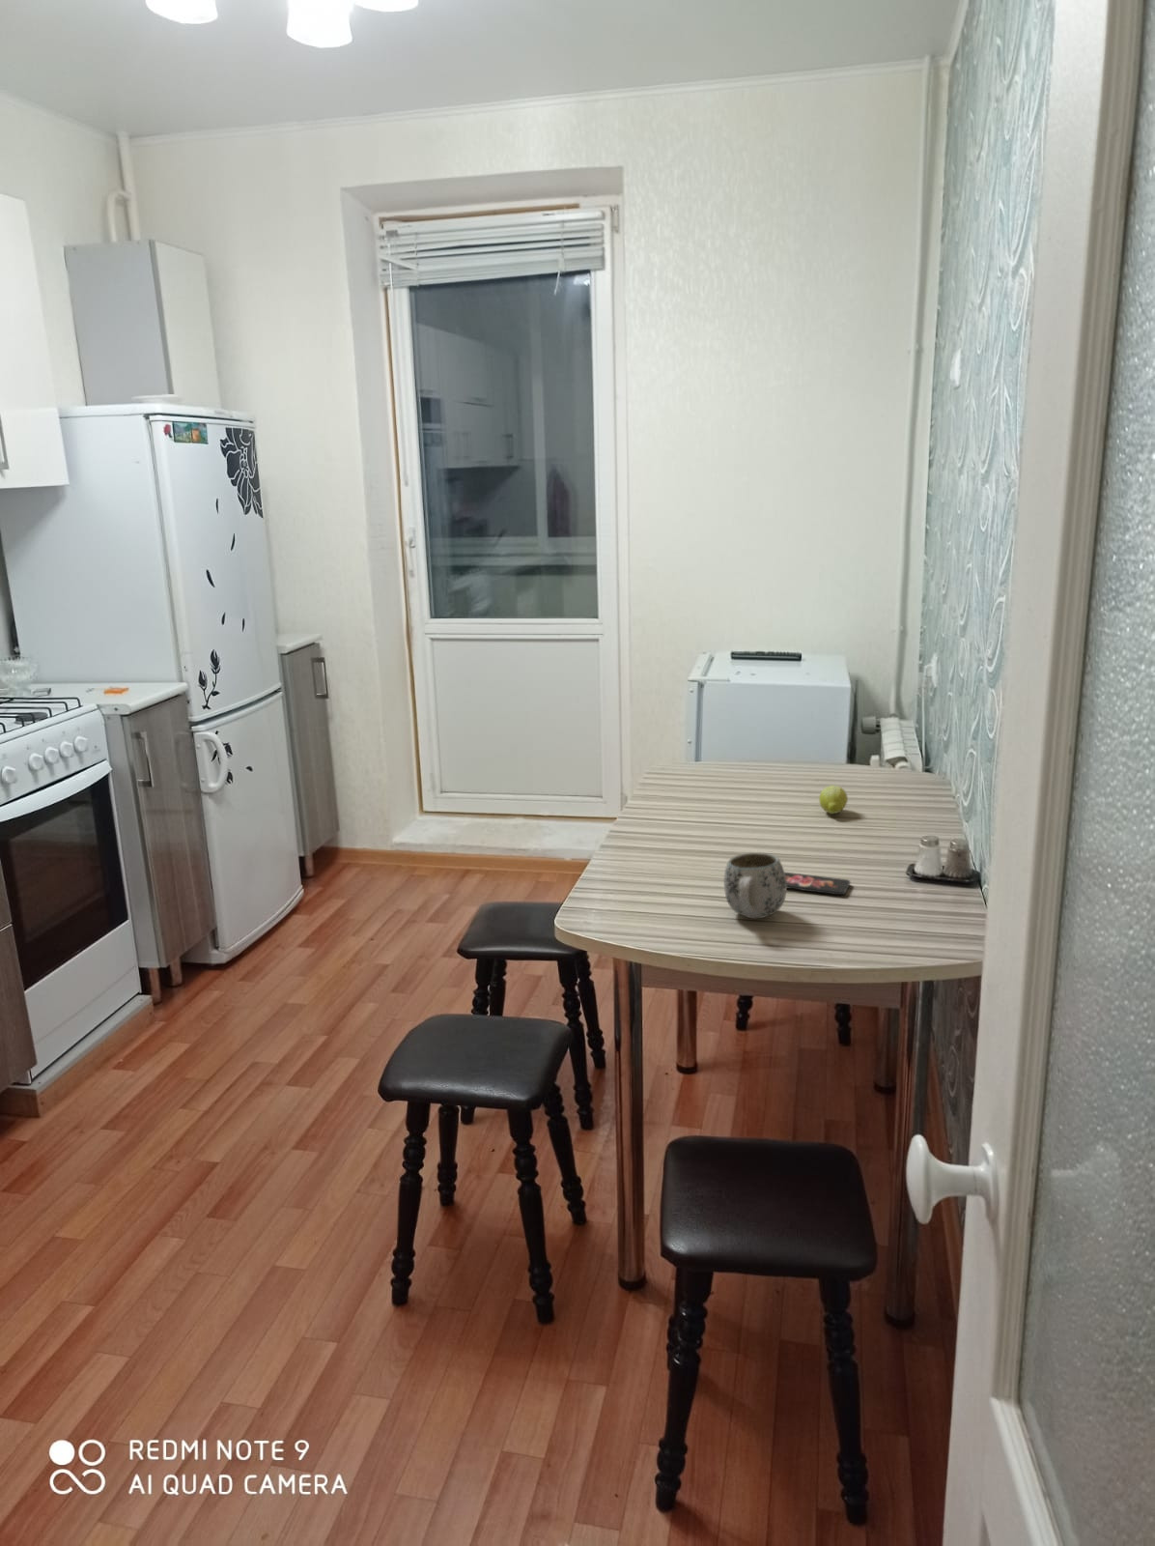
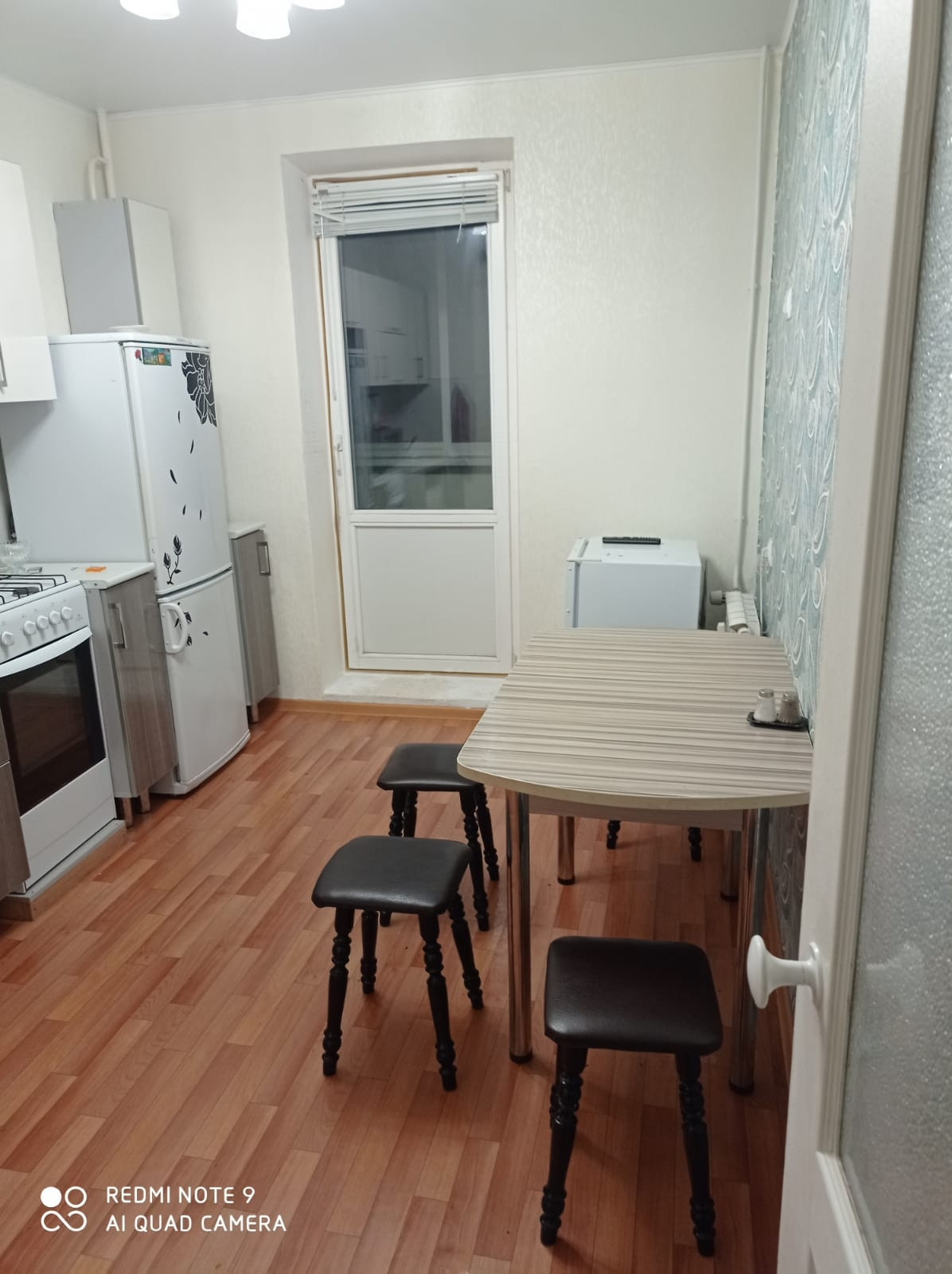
- fruit [818,785,849,814]
- smartphone [784,871,852,896]
- mug [723,852,787,919]
